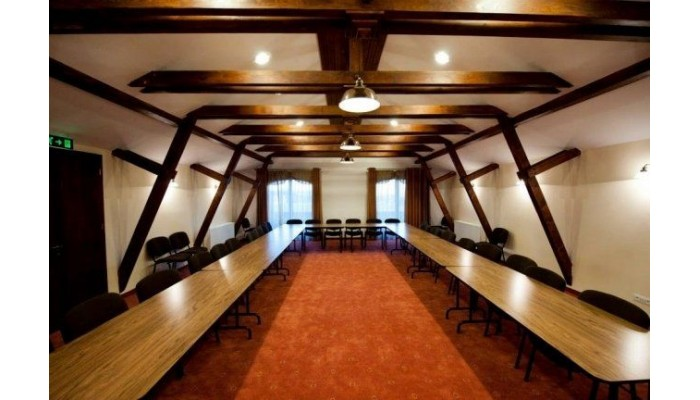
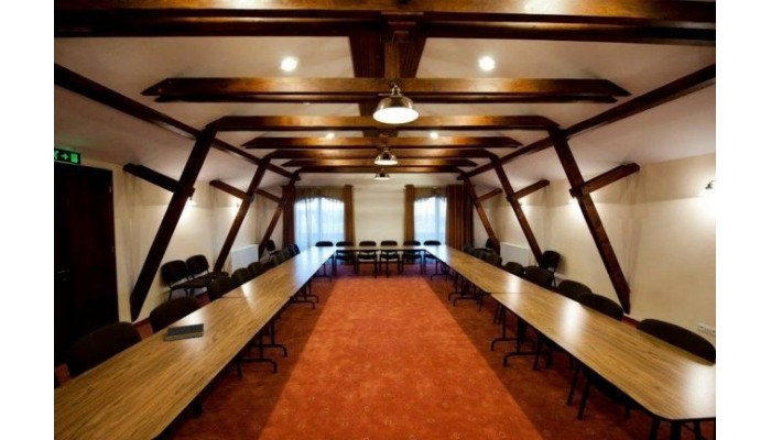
+ notepad [164,322,205,342]
